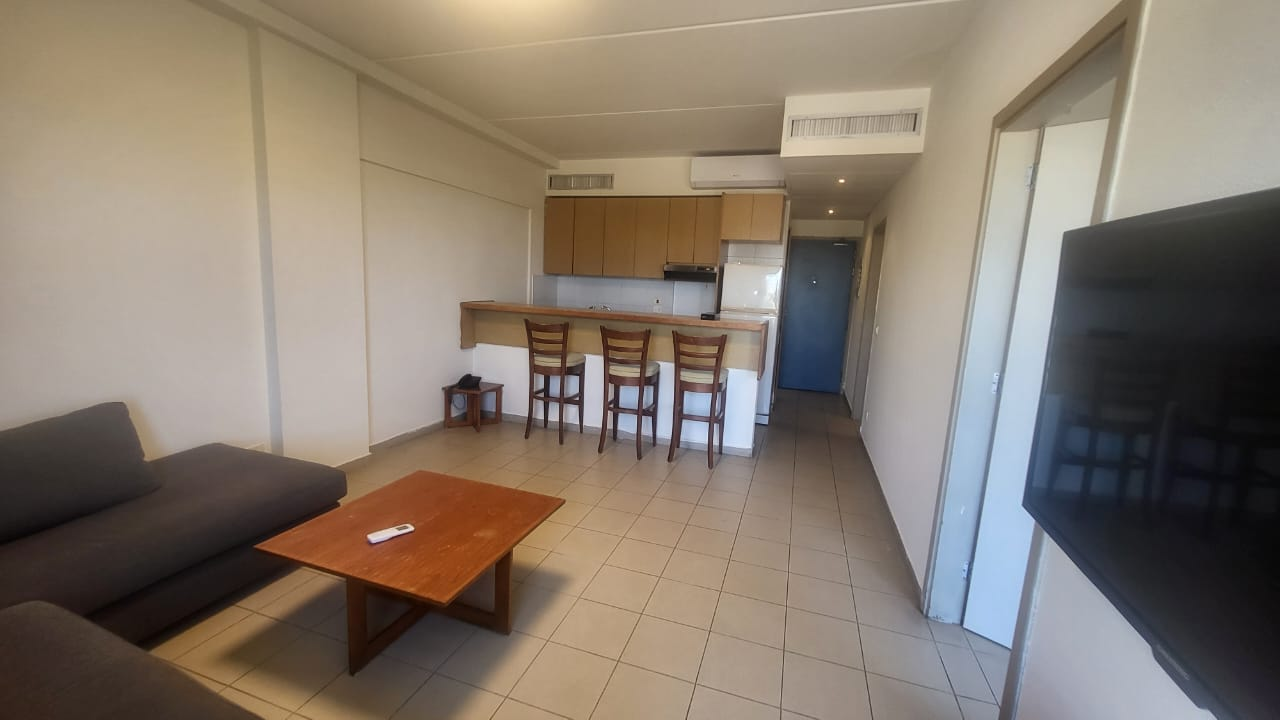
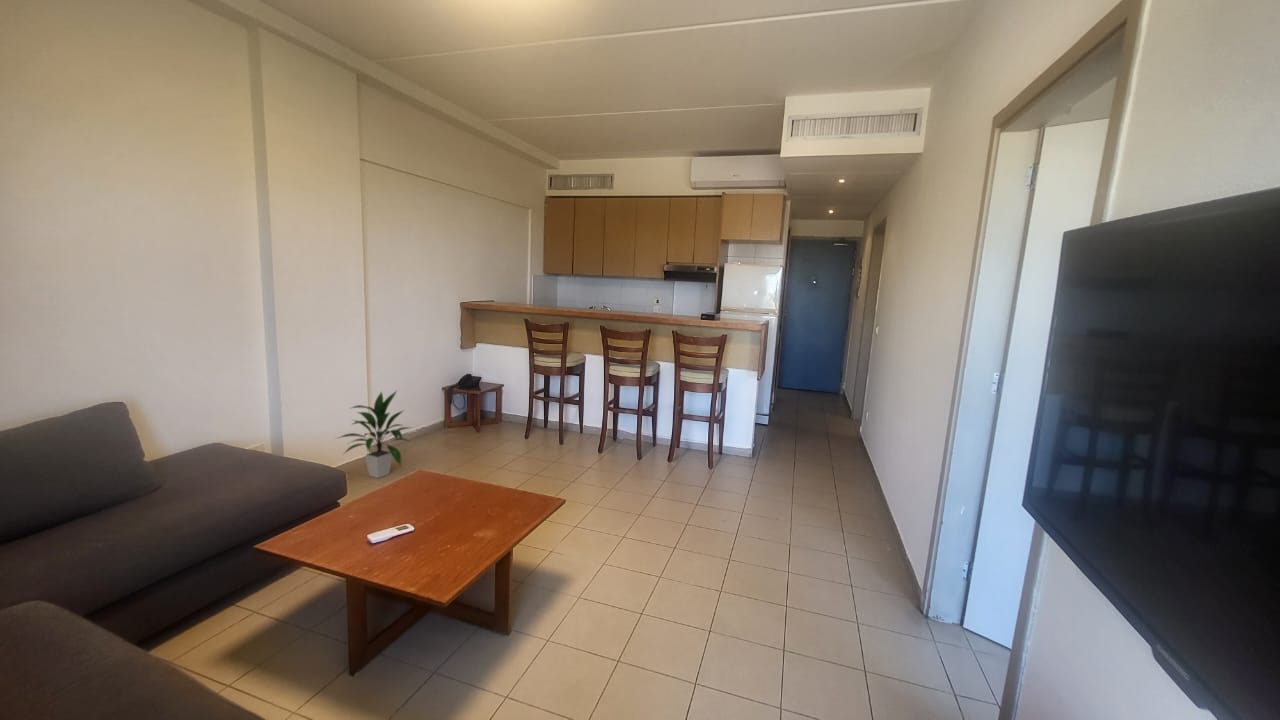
+ indoor plant [335,390,414,479]
